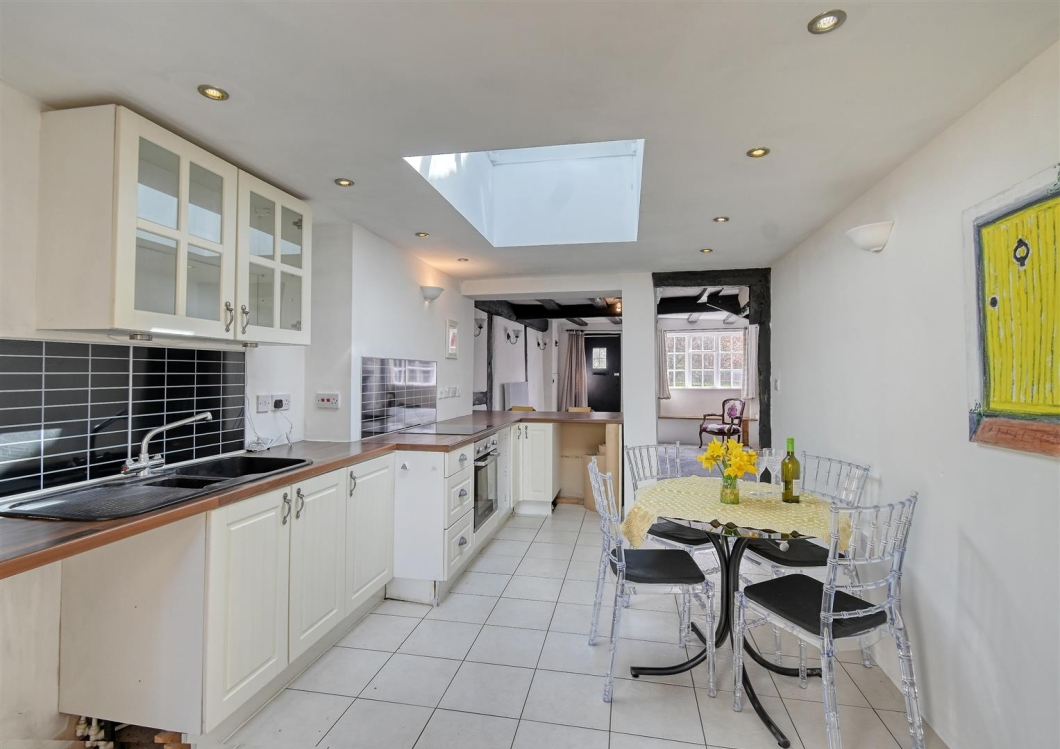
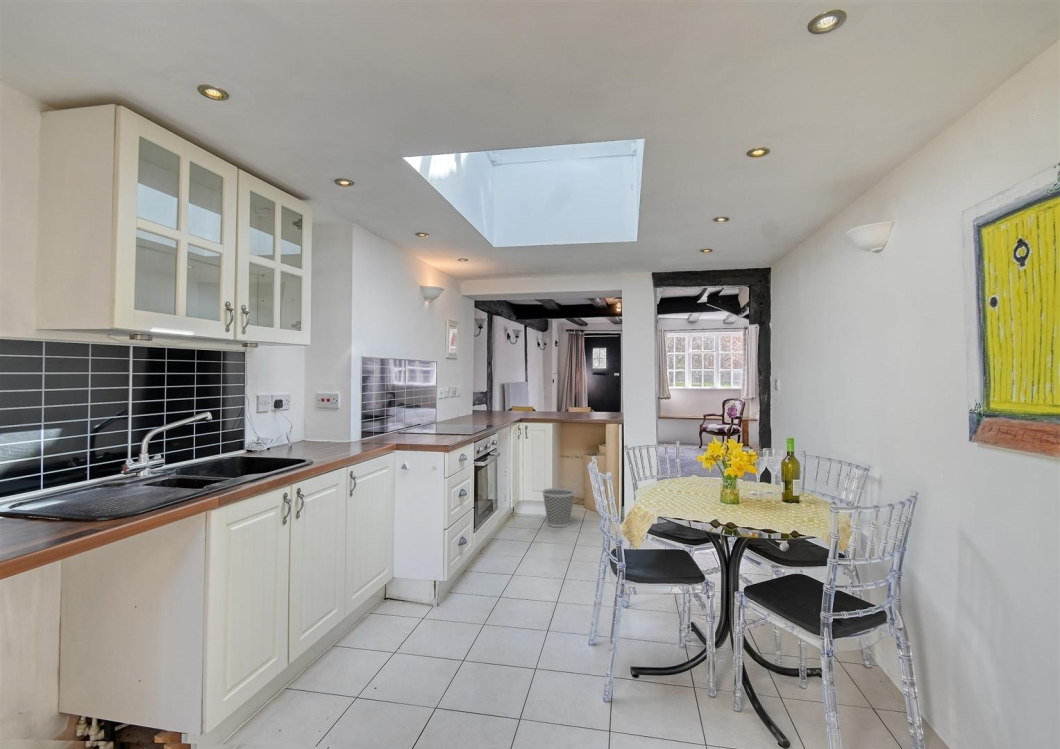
+ wastebasket [541,487,576,528]
